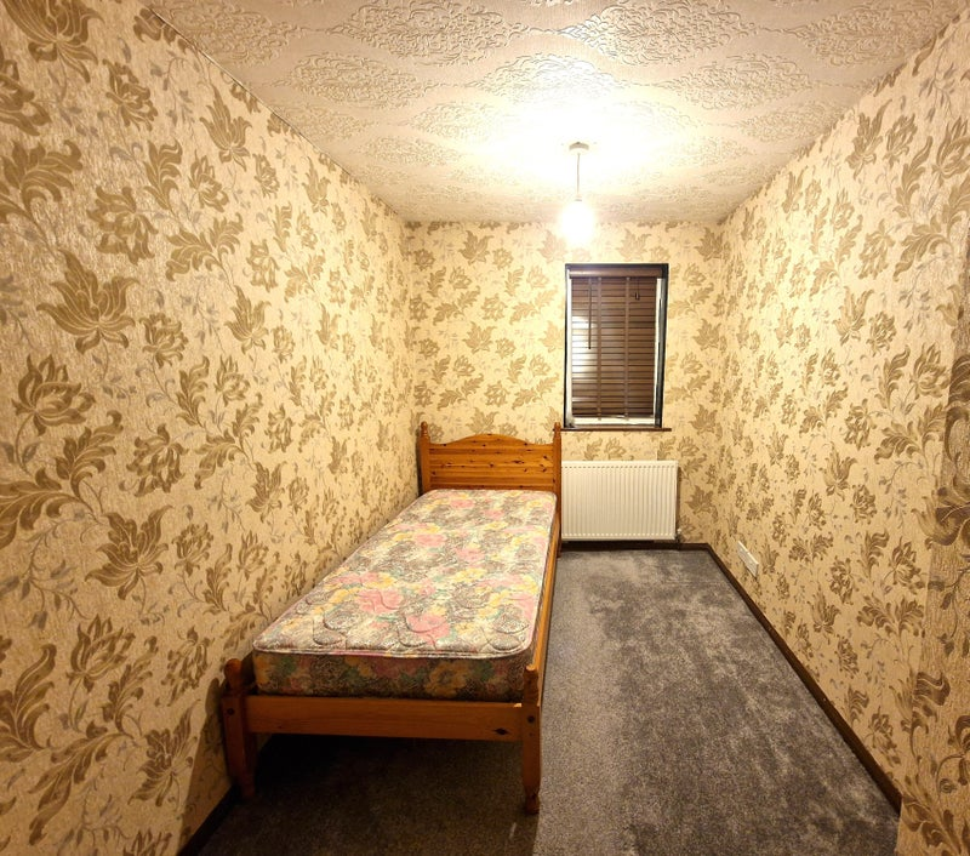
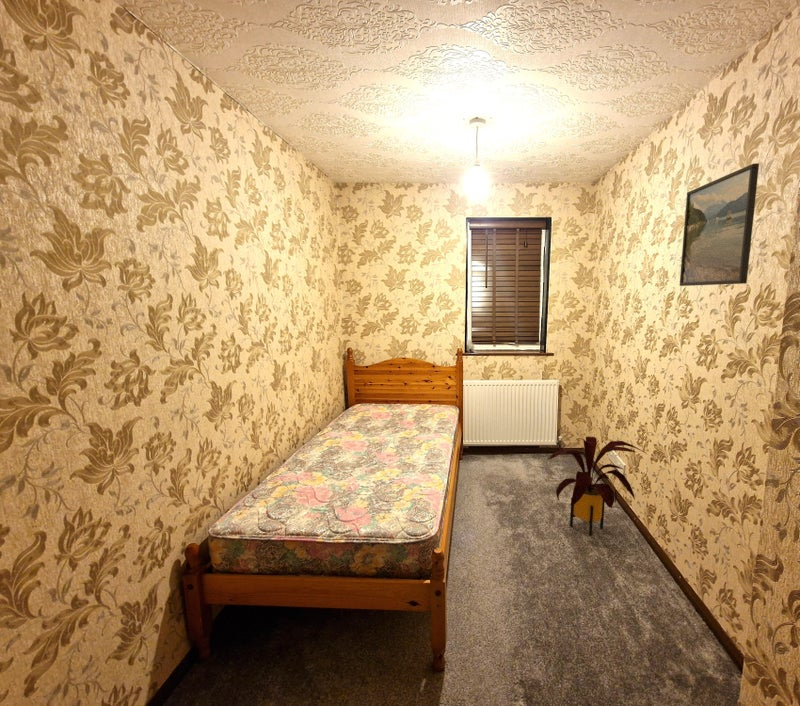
+ house plant [546,436,648,537]
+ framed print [679,162,760,287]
